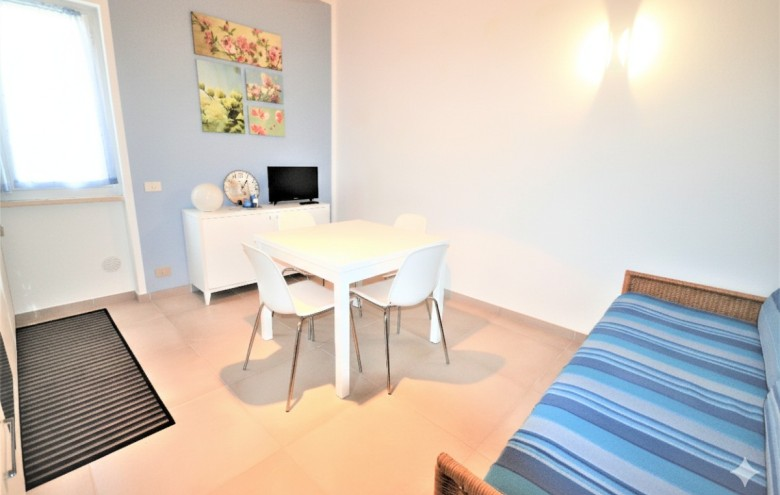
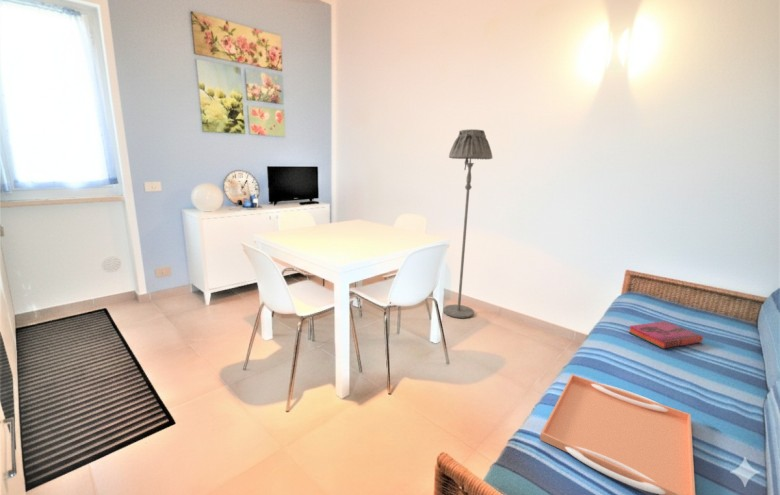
+ serving tray [539,373,696,495]
+ floor lamp [443,128,493,319]
+ hardback book [627,320,704,350]
